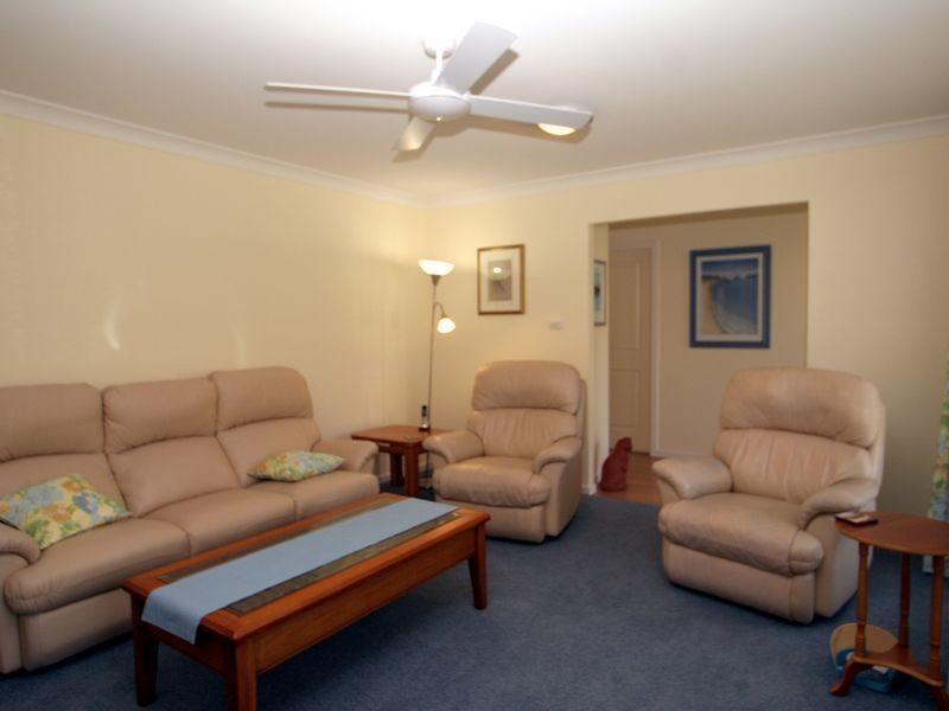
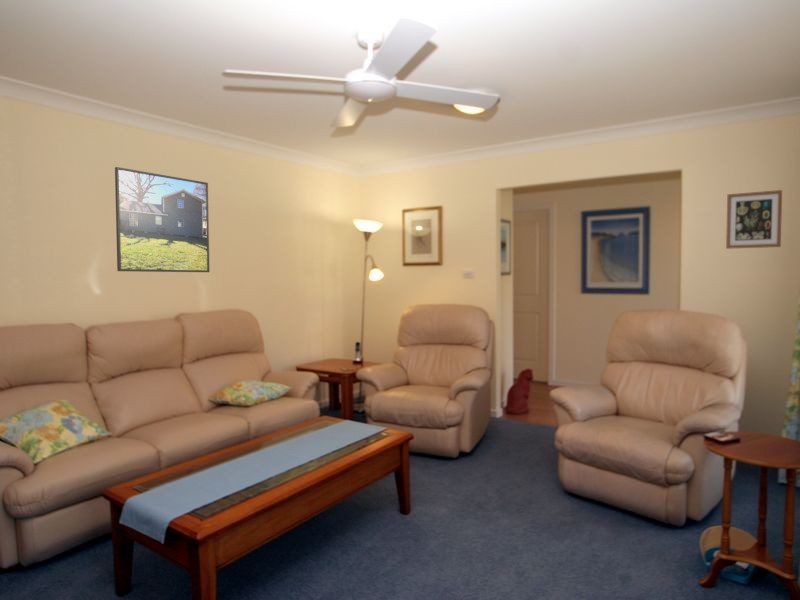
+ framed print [114,166,210,273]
+ wall art [725,189,783,250]
